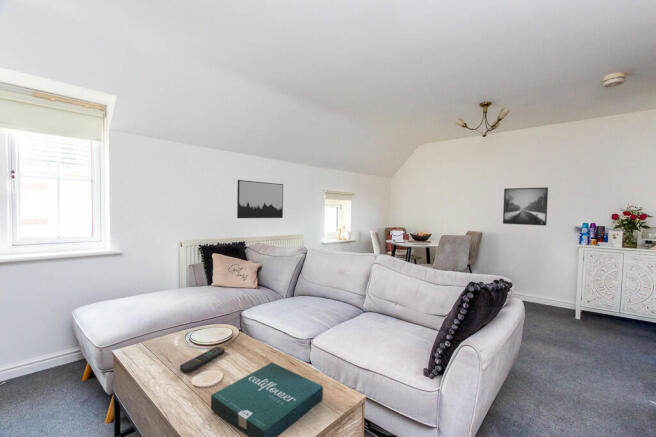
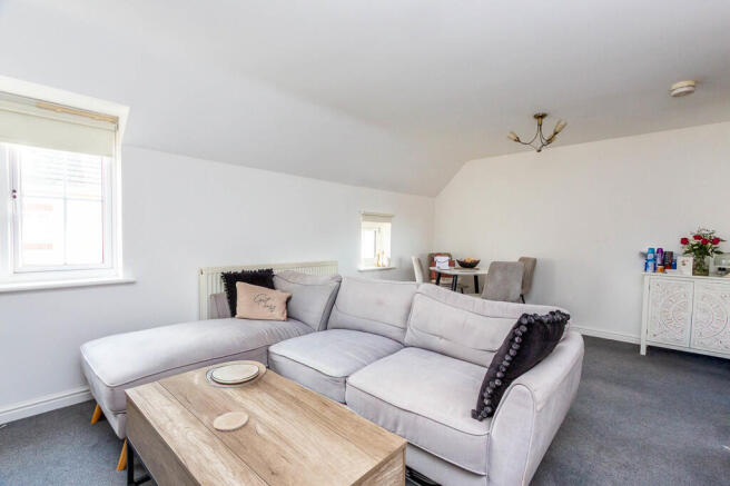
- pizza box [210,362,324,437]
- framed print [502,186,549,227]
- wall art [236,179,284,219]
- remote control [179,346,225,373]
